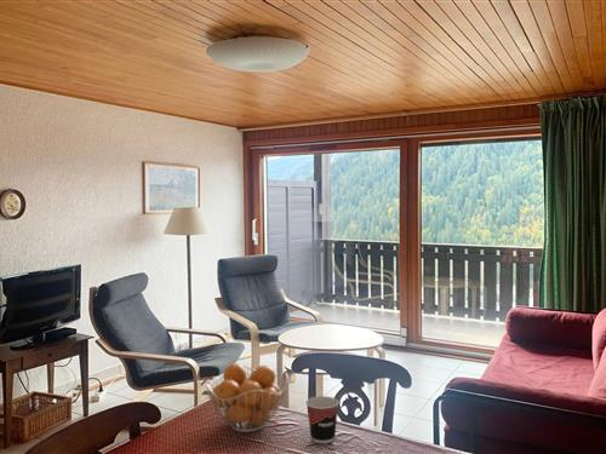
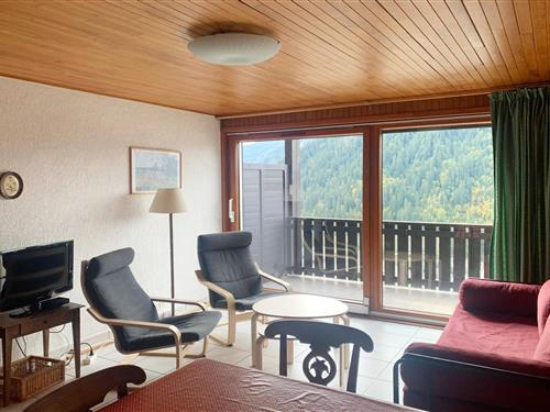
- cup [304,395,341,444]
- fruit basket [205,362,288,433]
